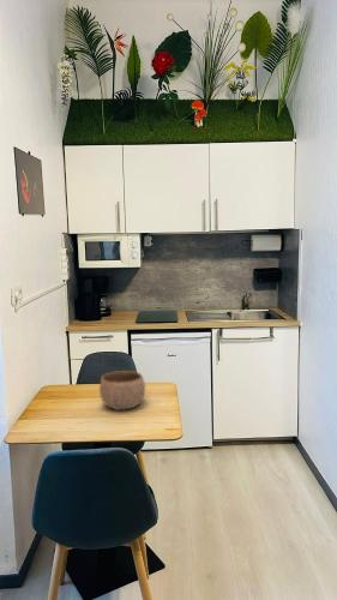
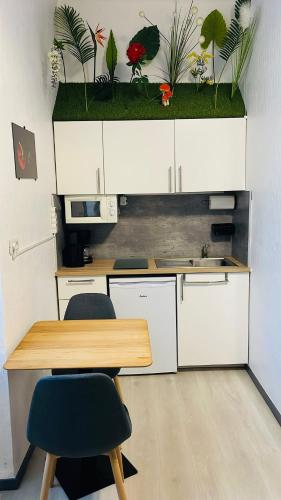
- bowl [98,370,146,412]
